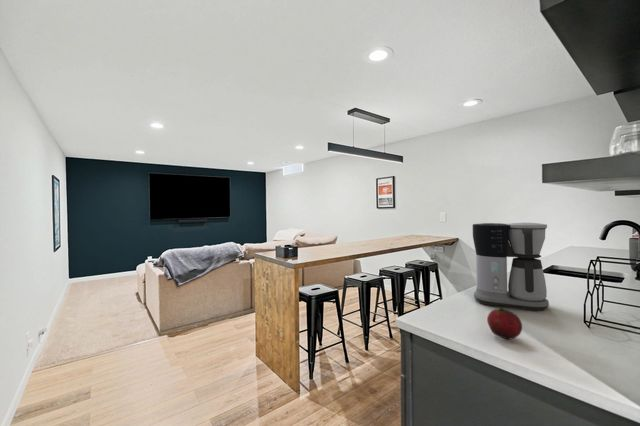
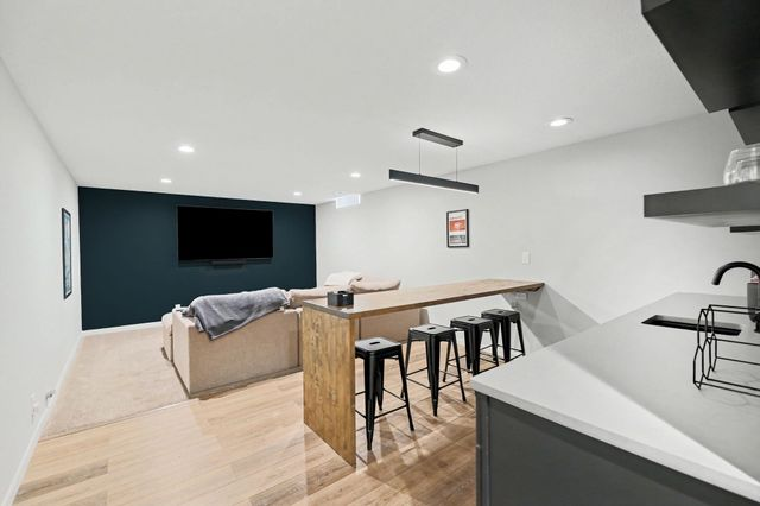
- coffee maker [472,222,550,312]
- fruit [486,307,523,340]
